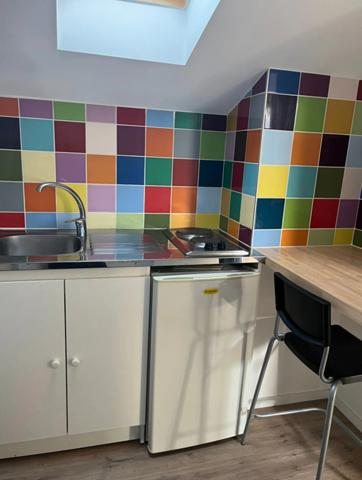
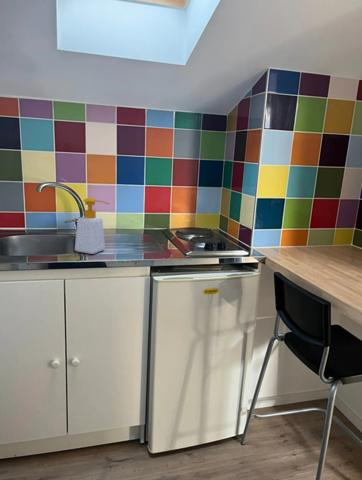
+ soap bottle [74,197,111,255]
